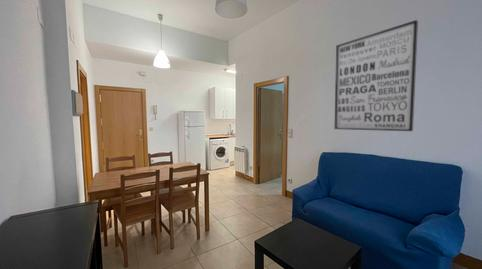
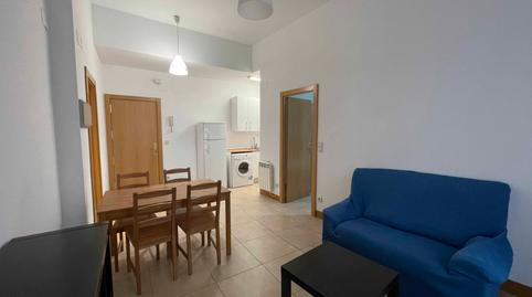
- wall art [333,19,419,132]
